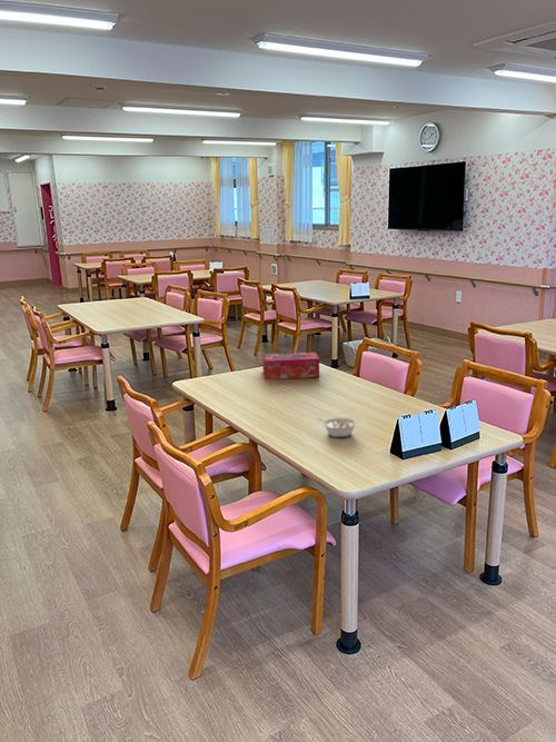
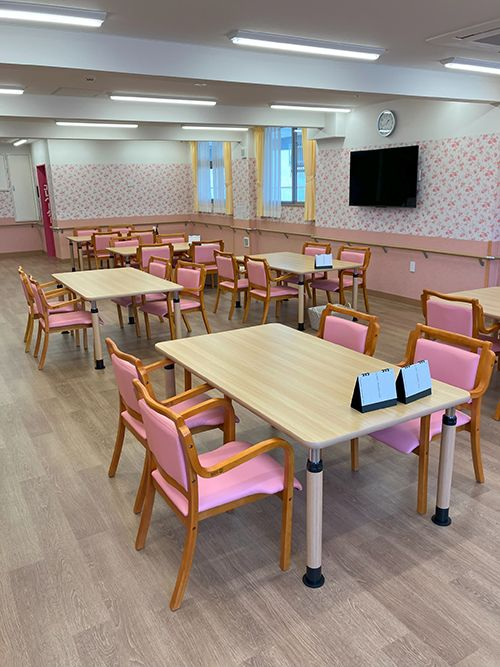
- tissue box [261,352,320,380]
- legume [316,416,358,438]
